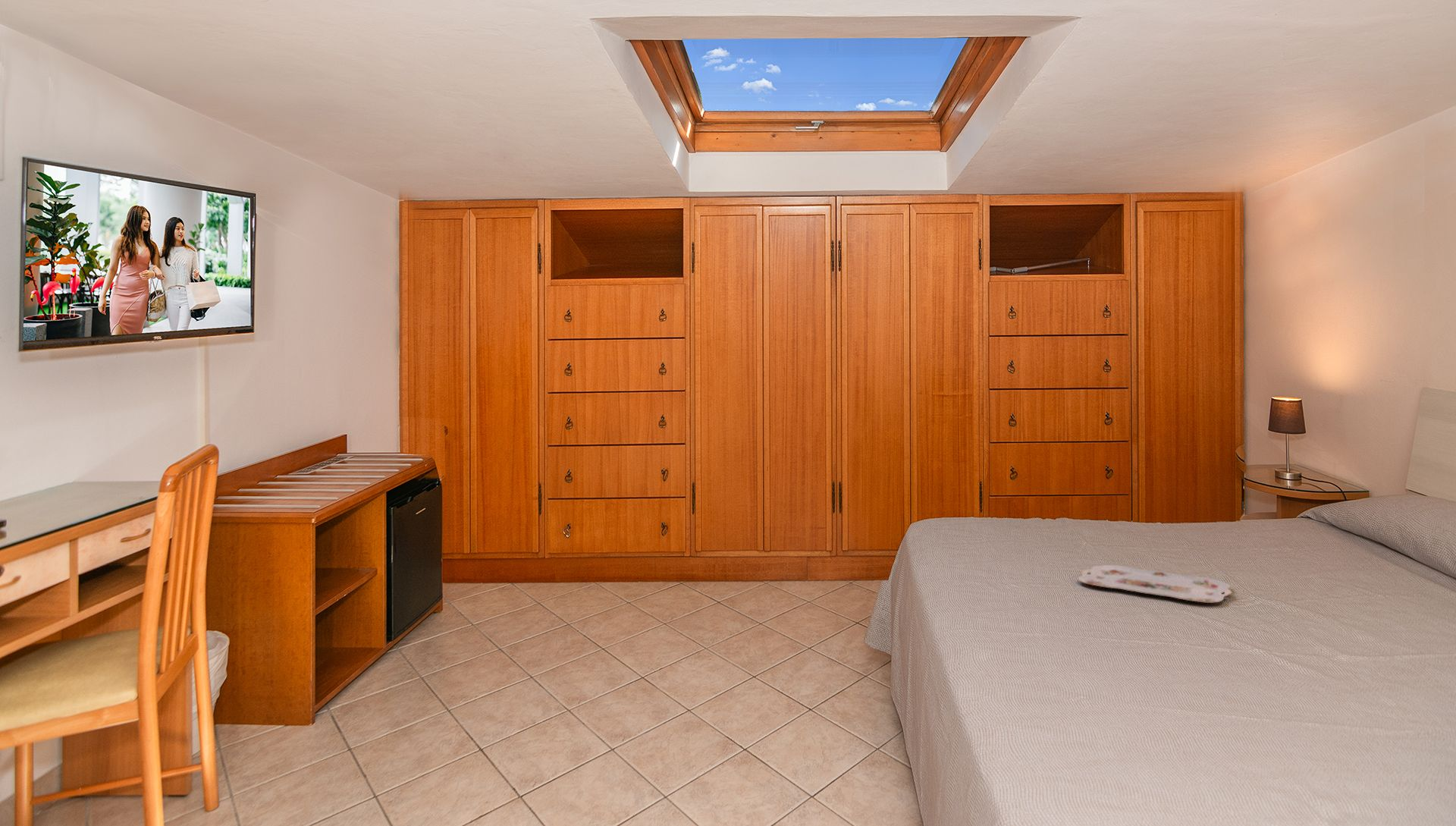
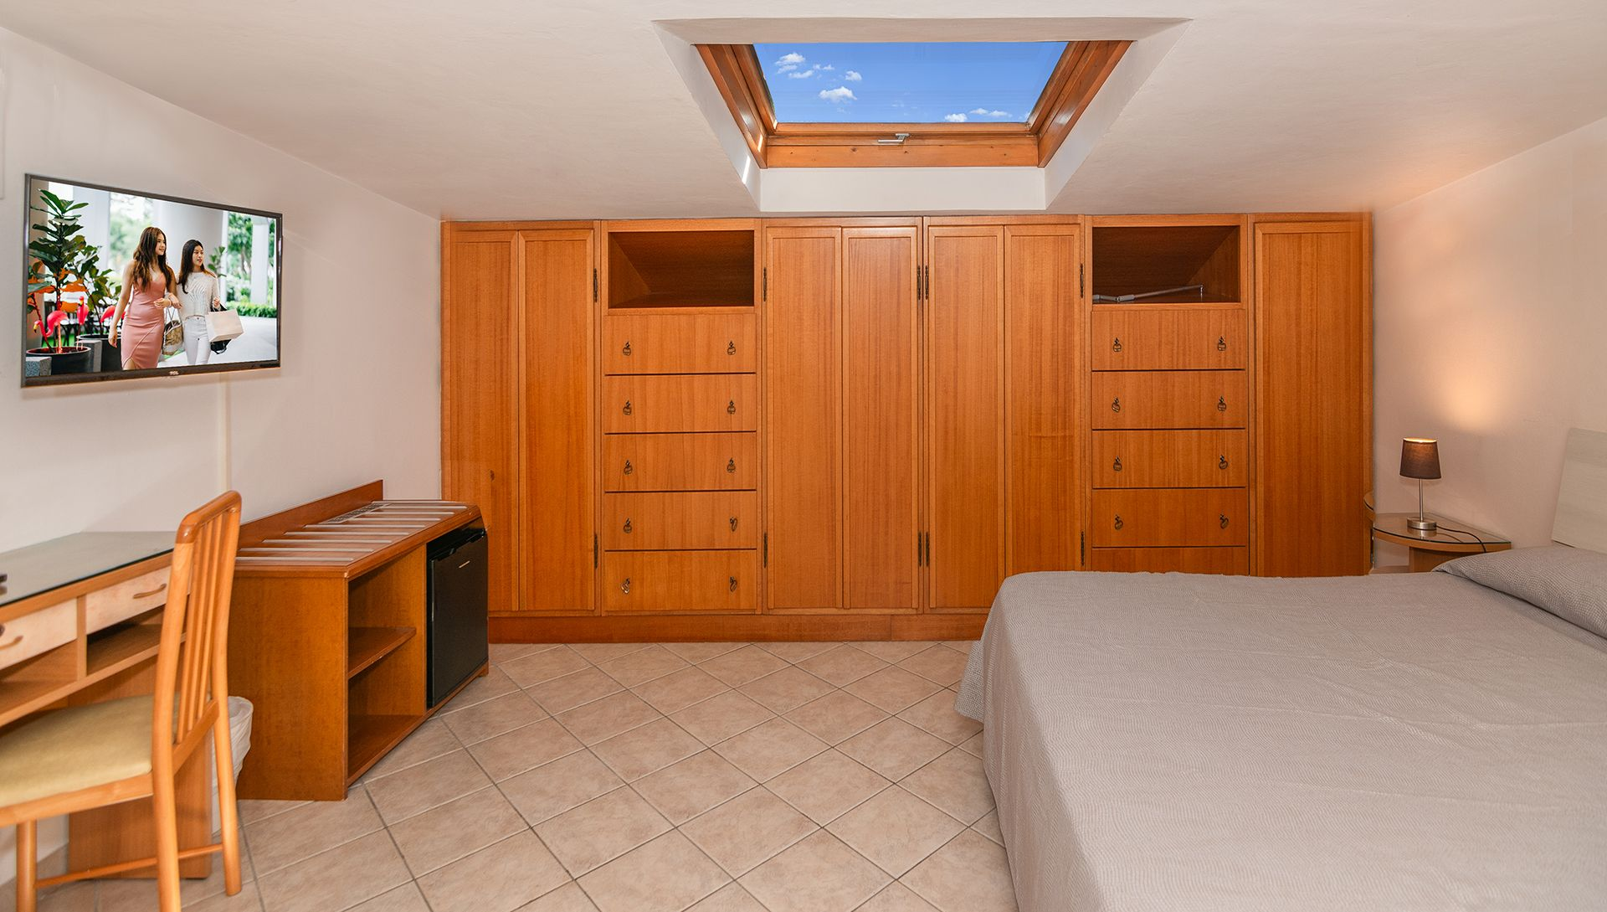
- serving tray [1078,564,1233,604]
